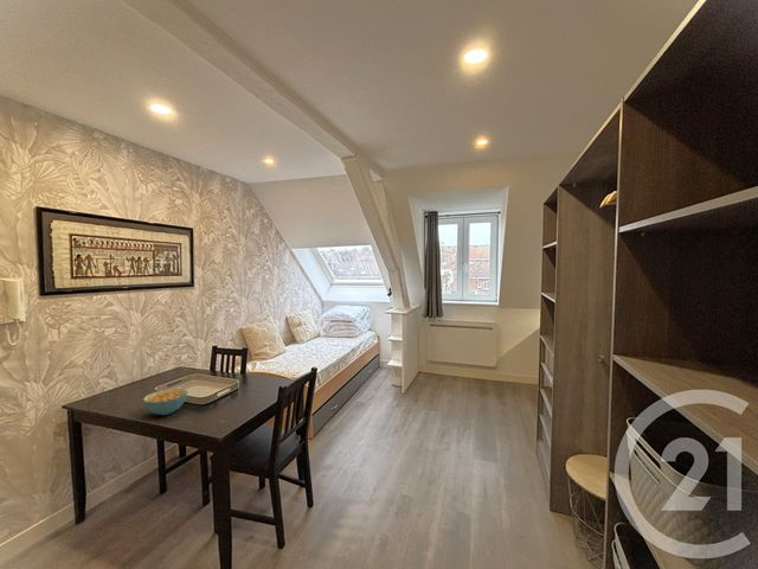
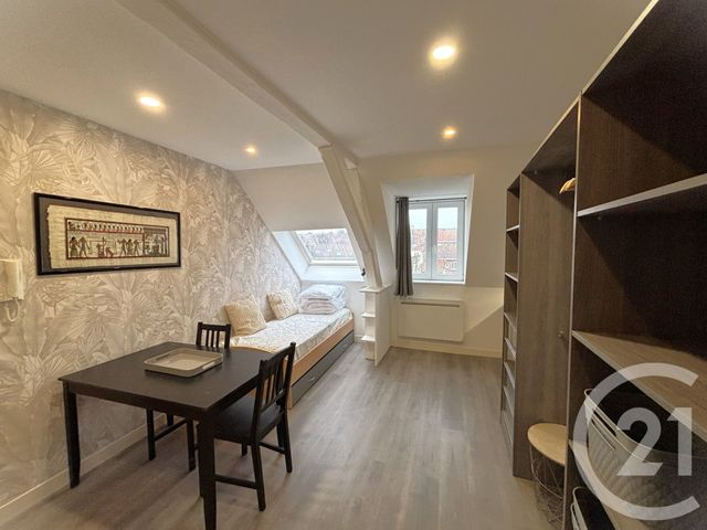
- cereal bowl [142,388,188,416]
